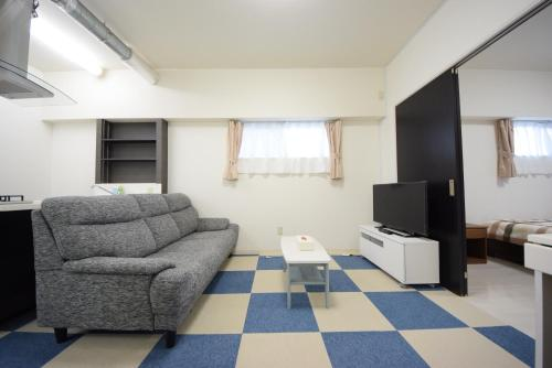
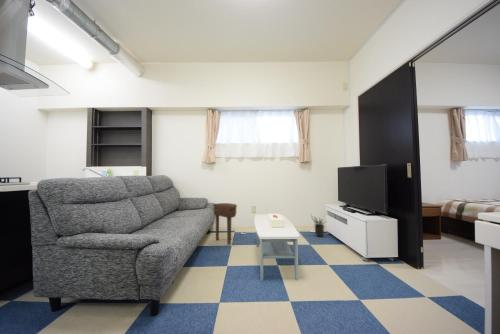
+ potted plant [310,213,328,237]
+ side table [212,202,238,246]
